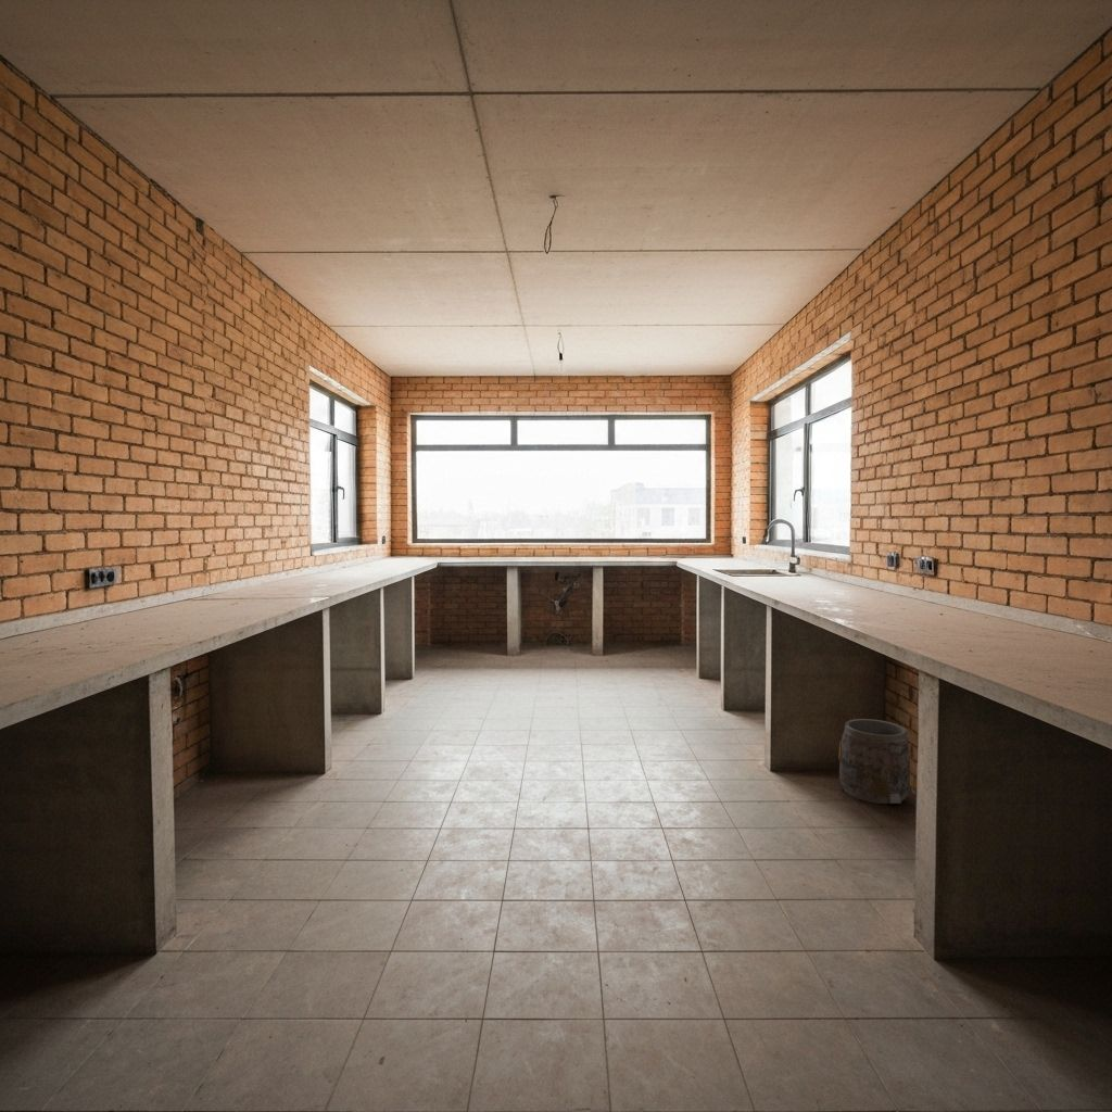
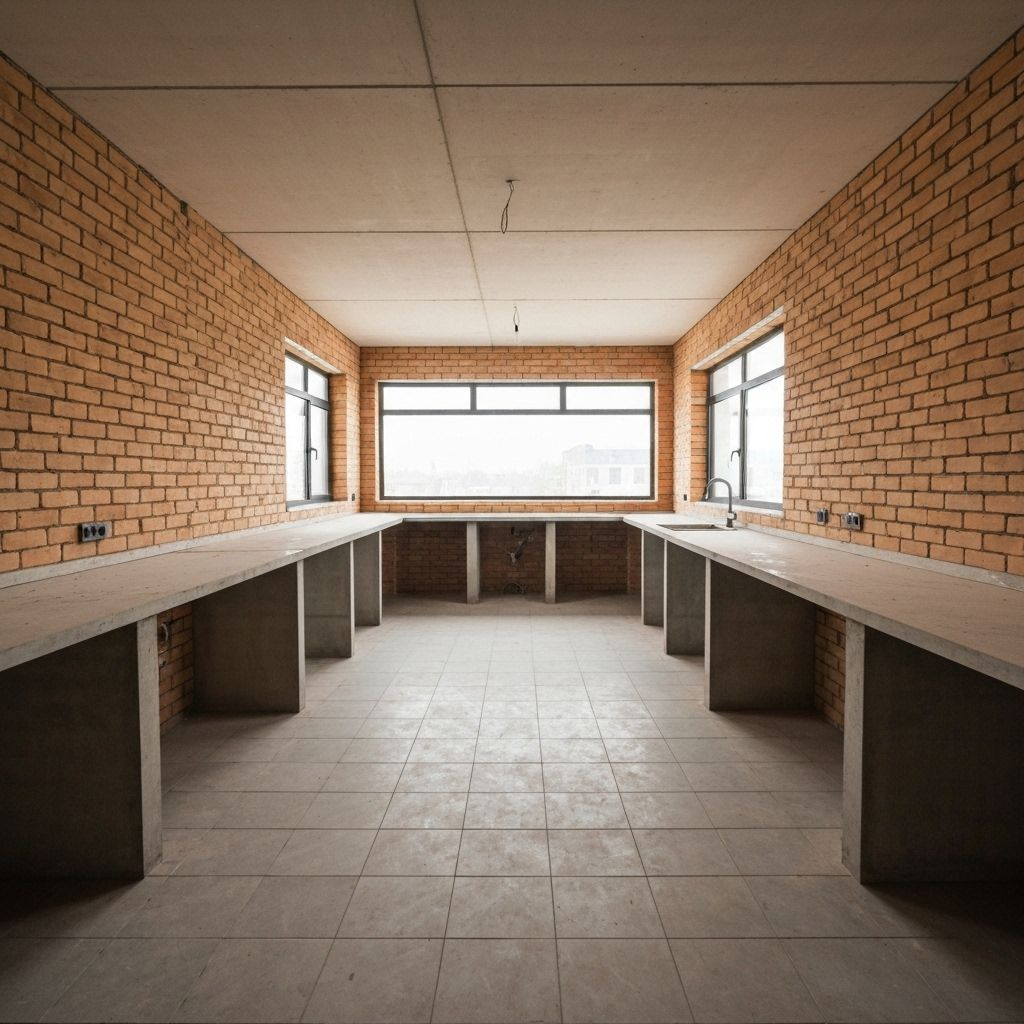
- bucket [838,718,911,805]
